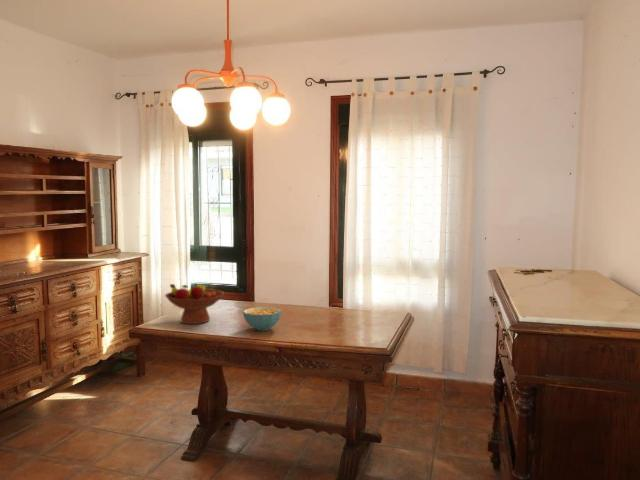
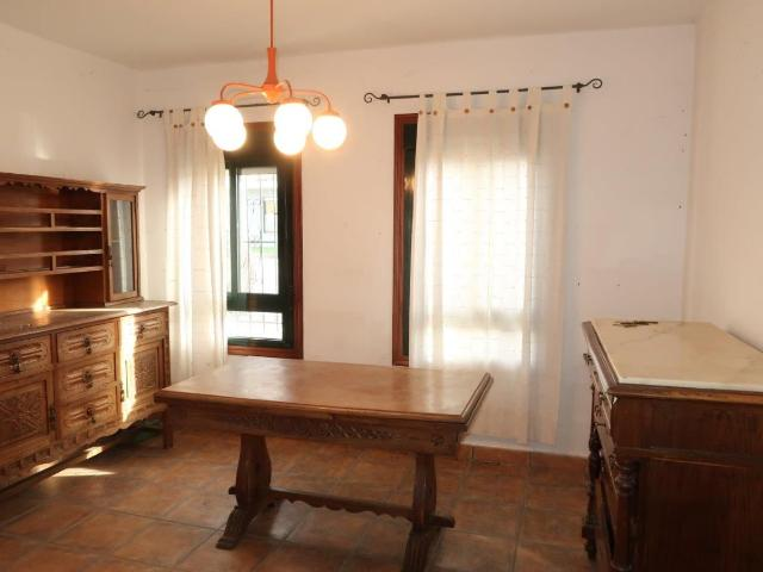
- fruit bowl [164,282,225,325]
- cereal bowl [242,306,283,332]
